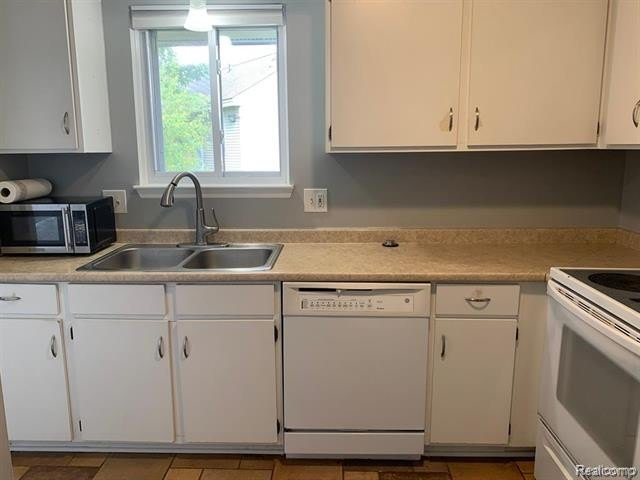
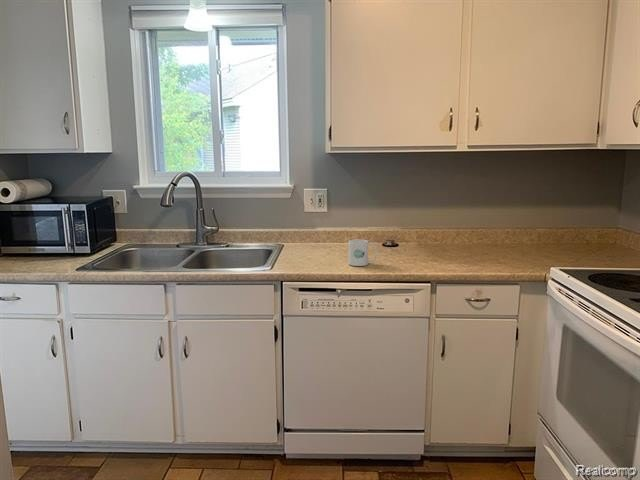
+ mug [348,238,378,267]
